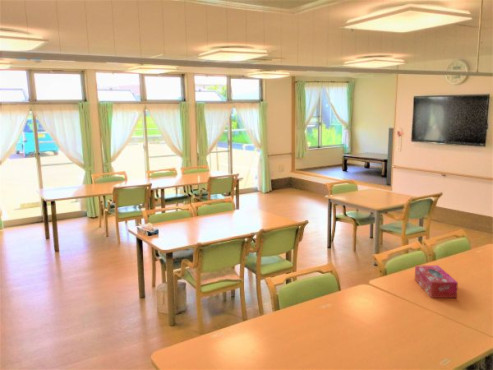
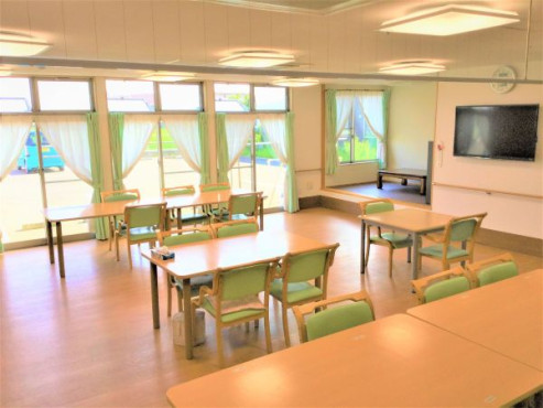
- tissue box [414,265,459,299]
